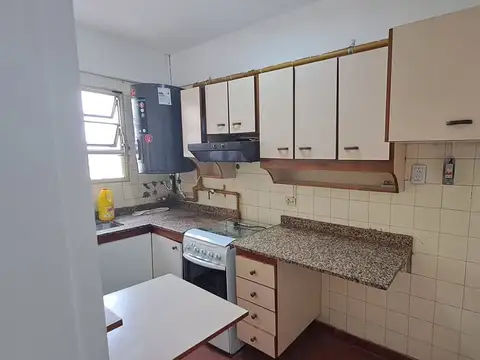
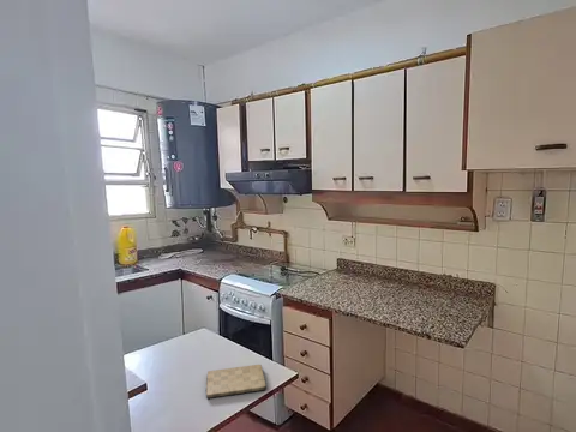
+ cutting board [205,364,268,400]
